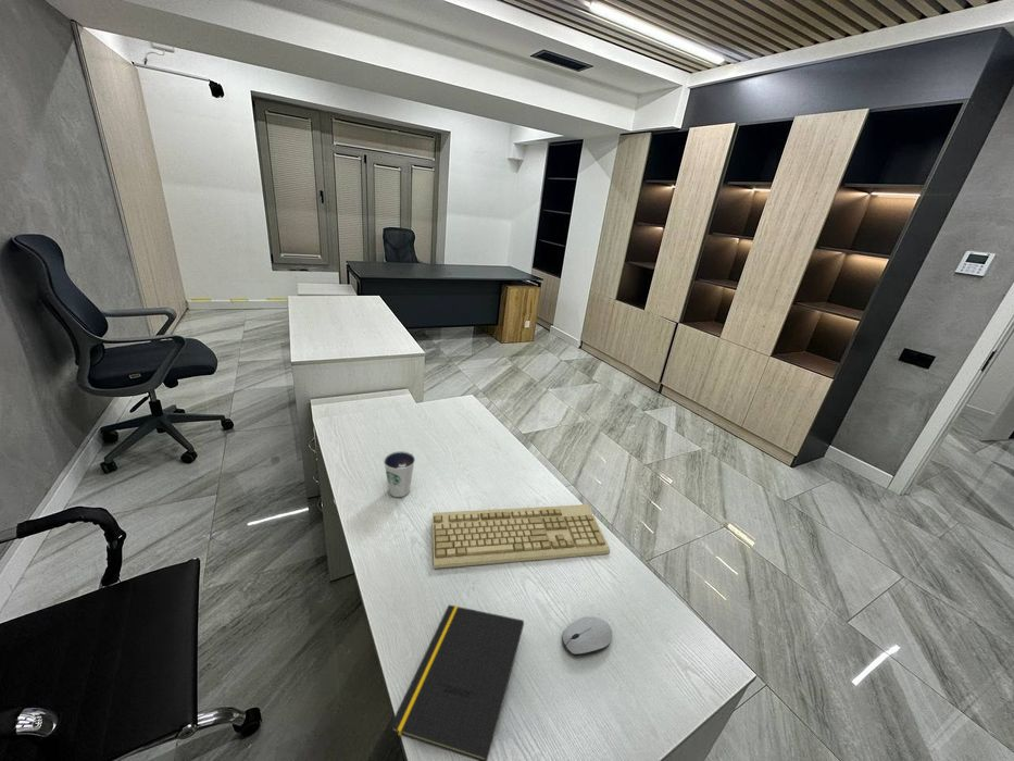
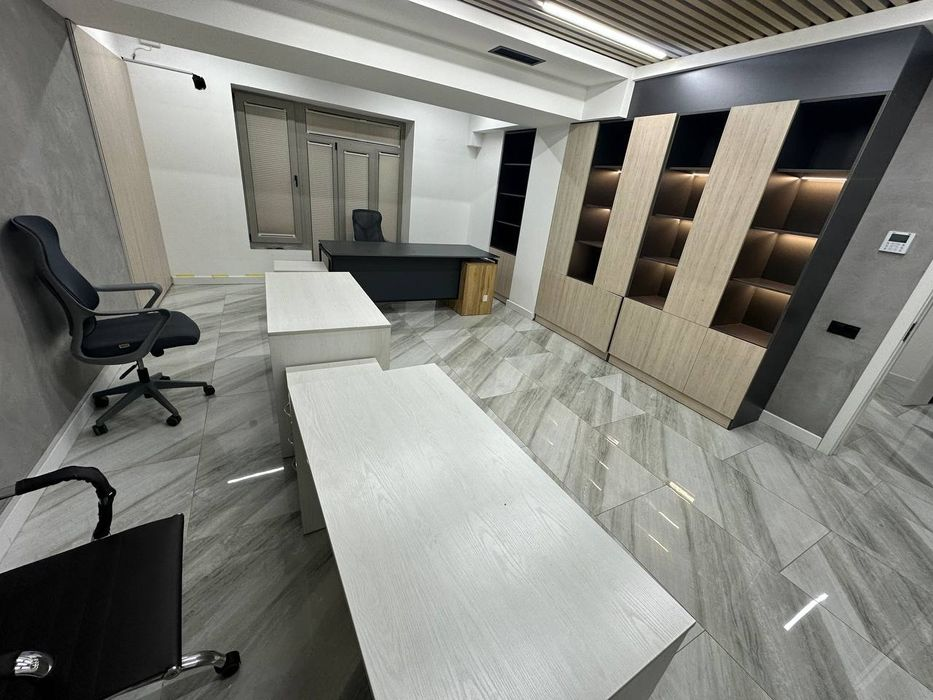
- dixie cup [383,450,416,498]
- notepad [389,603,525,761]
- keyboard [431,503,611,570]
- computer mouse [561,615,613,658]
